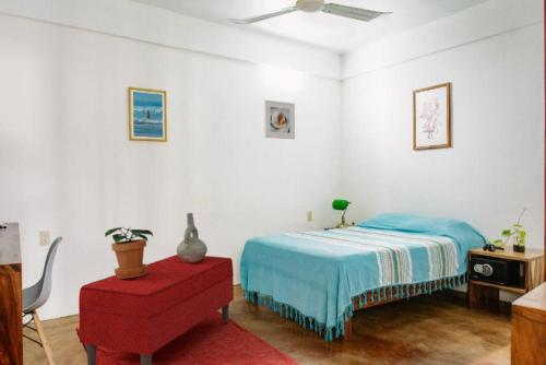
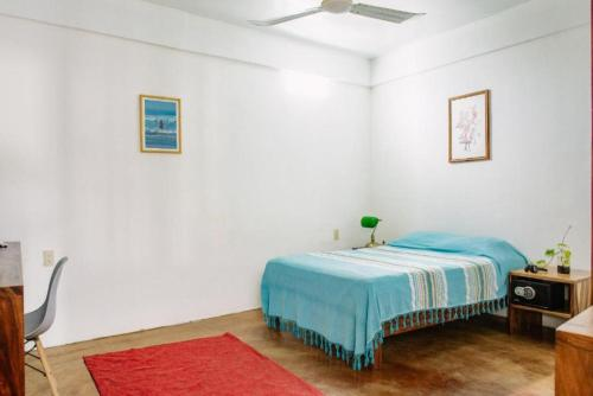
- potted plant [104,226,155,279]
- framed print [263,99,296,140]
- bench [78,254,235,365]
- decorative vase [176,212,209,262]
